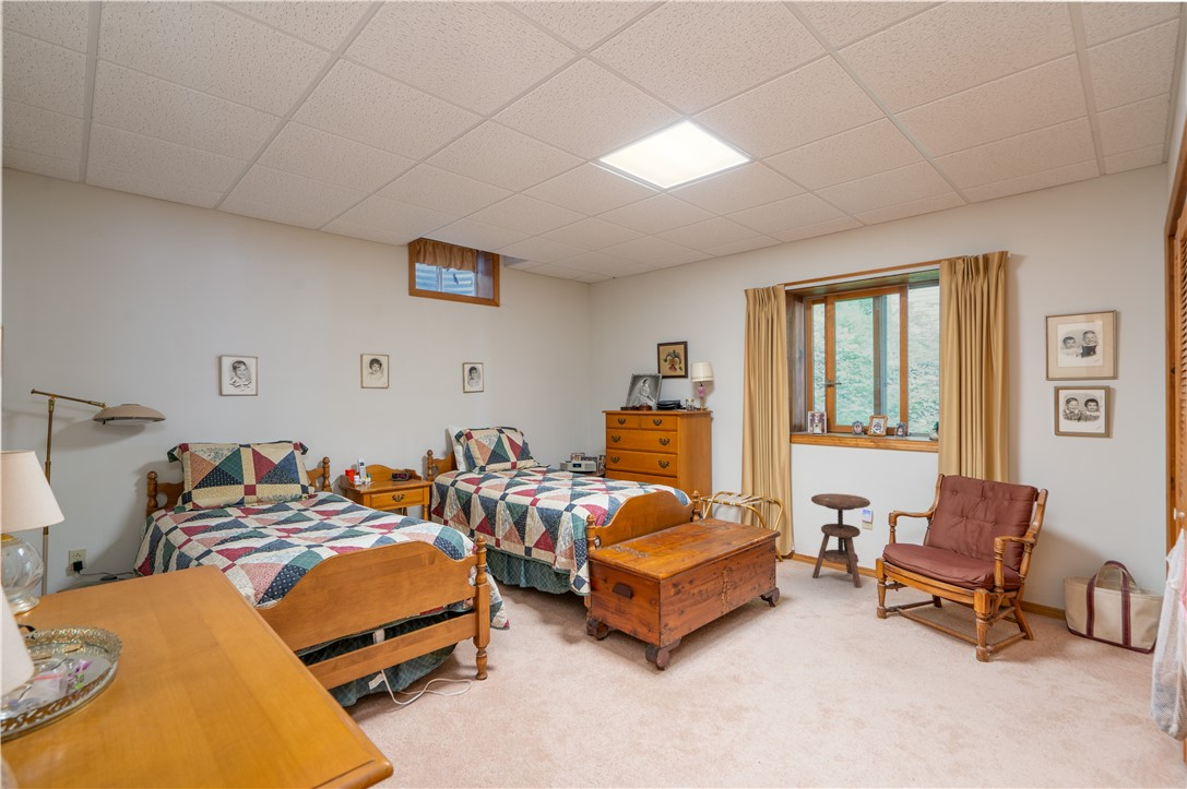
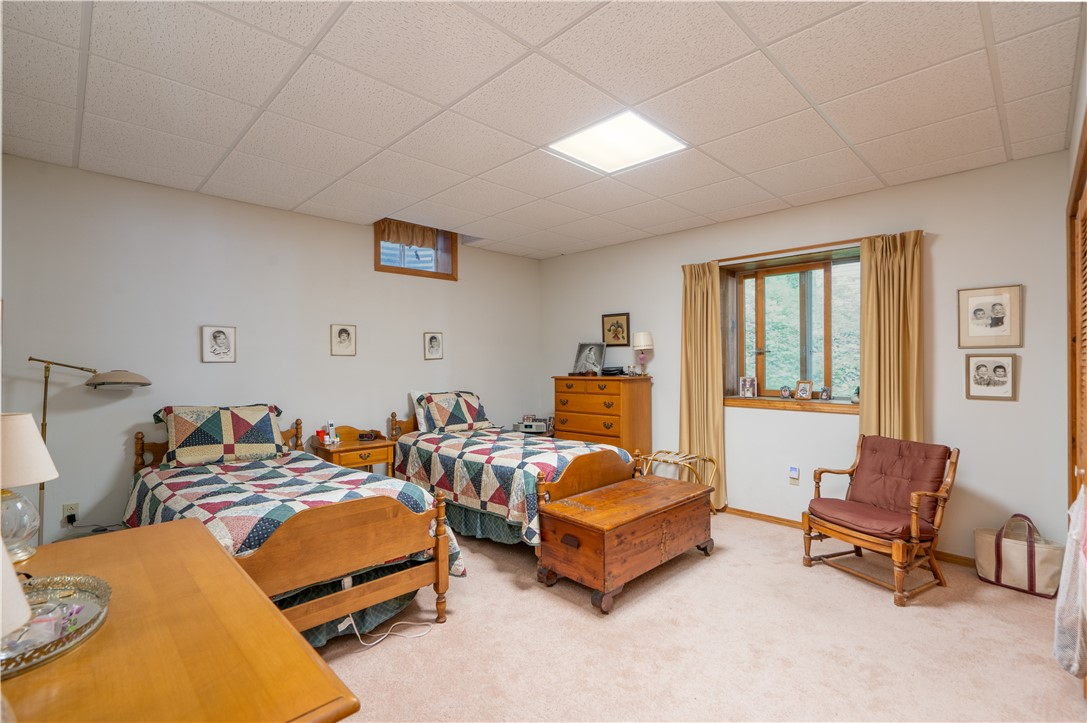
- side table [810,492,871,589]
